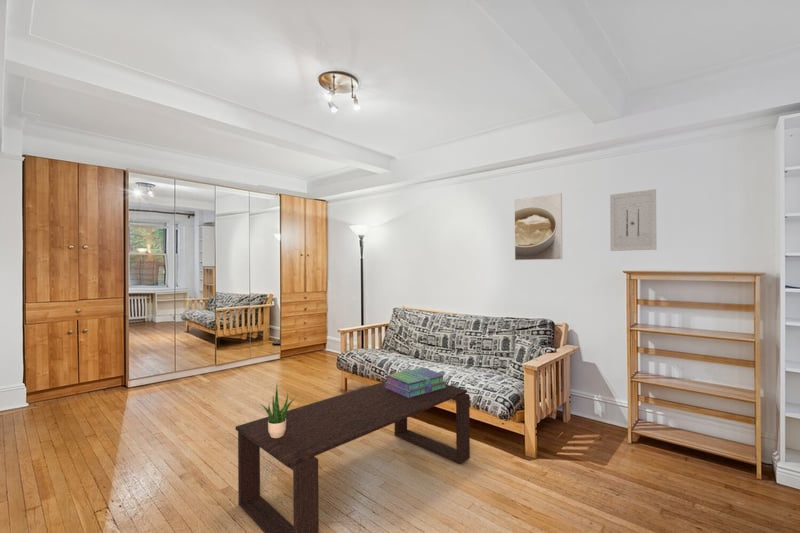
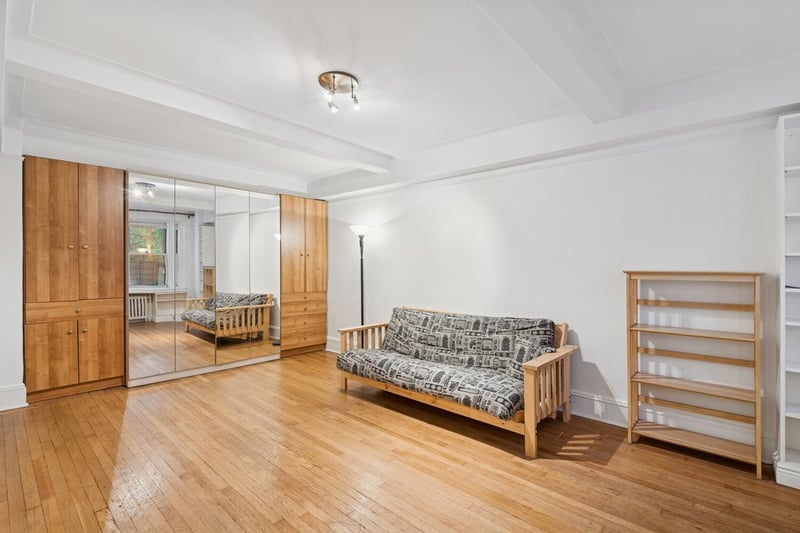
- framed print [513,192,563,261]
- wall art [609,188,657,252]
- stack of books [385,367,447,398]
- potted plant [259,384,297,438]
- coffee table [235,380,471,533]
